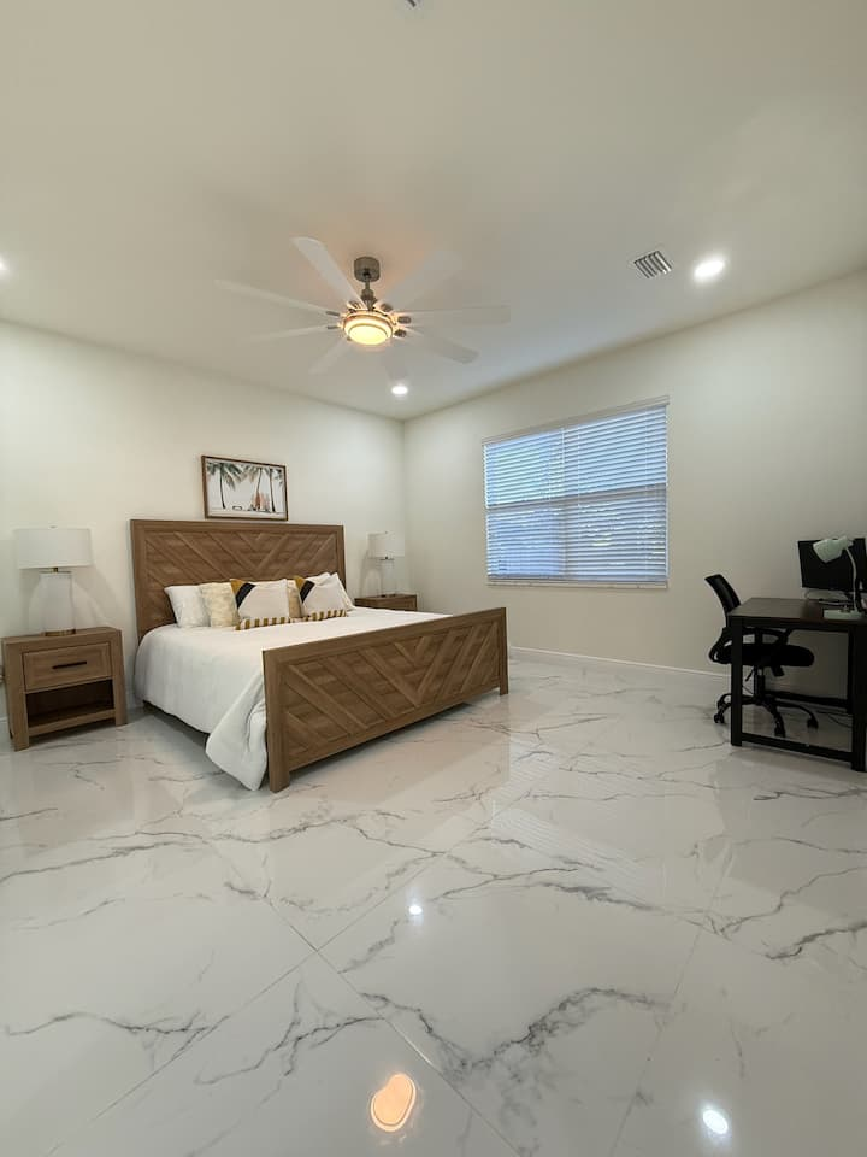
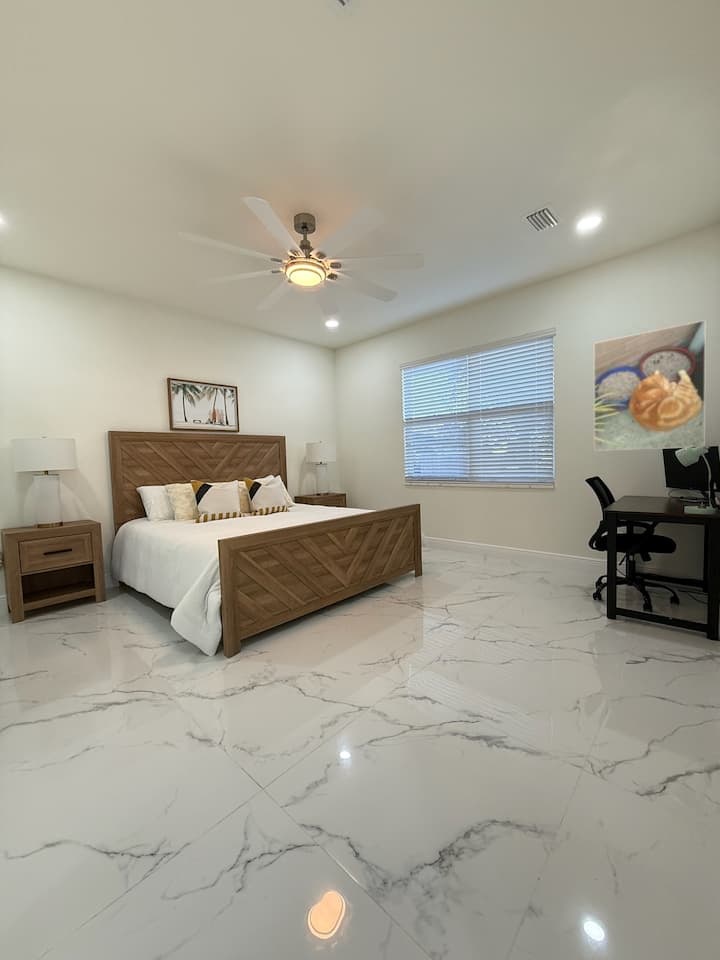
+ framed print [593,319,707,452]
